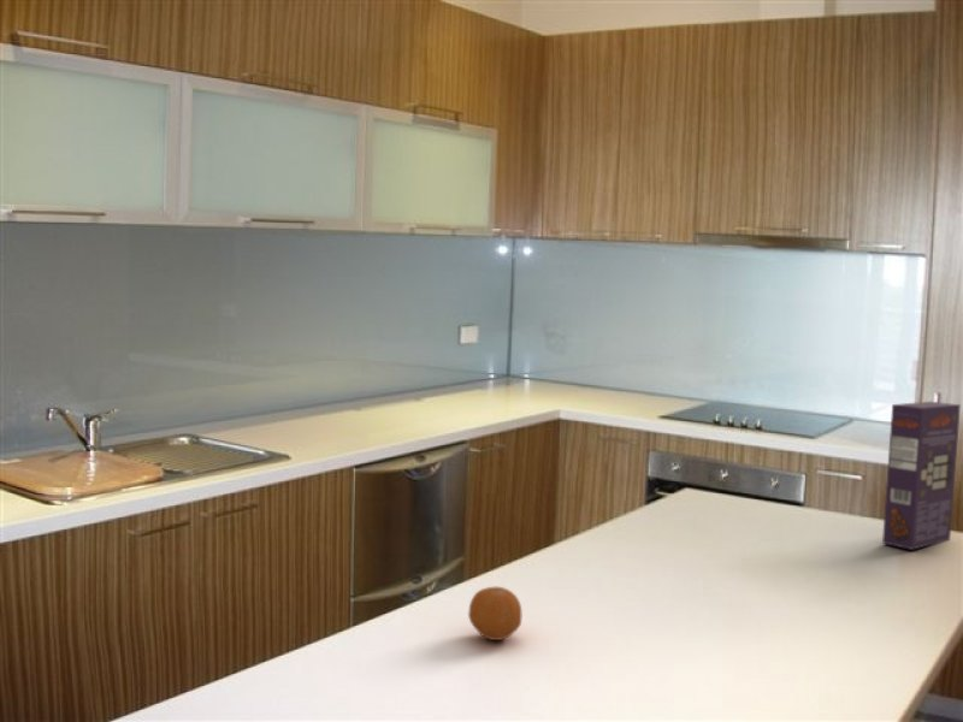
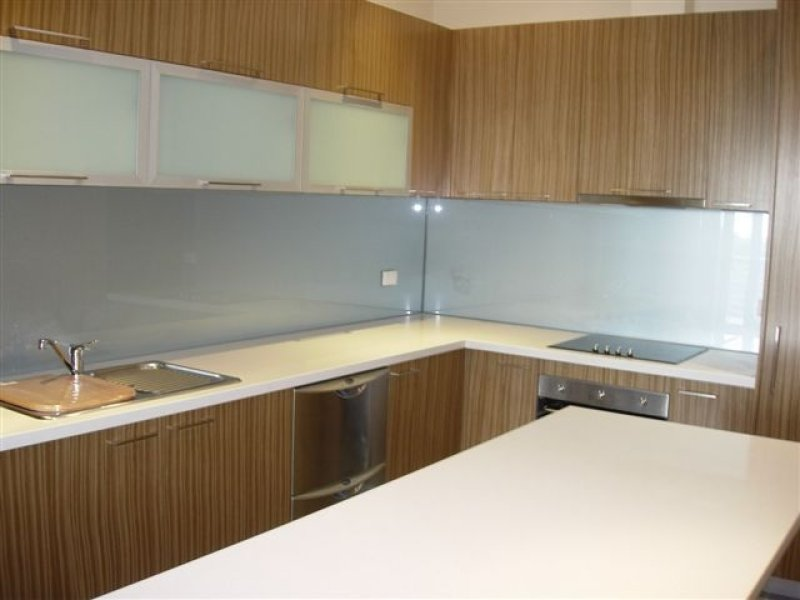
- fruit [467,586,522,641]
- cereal box [881,401,962,551]
